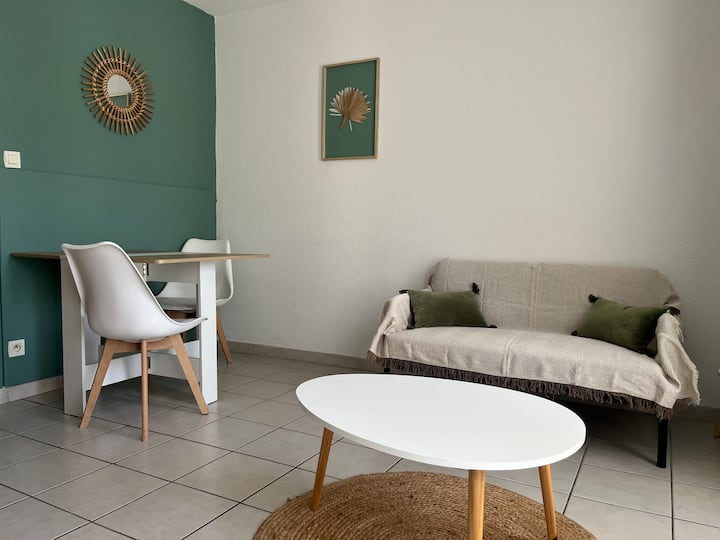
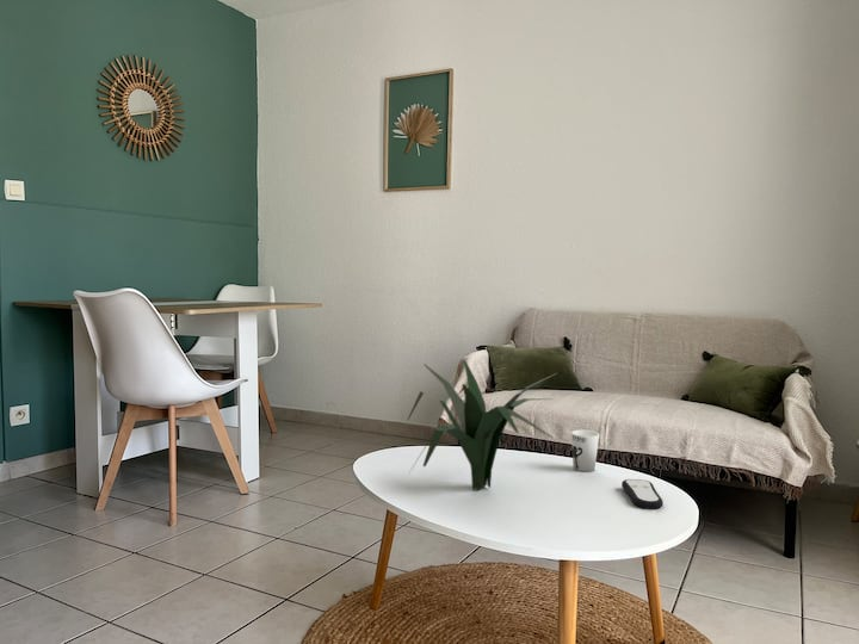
+ cup [570,429,600,473]
+ plant [406,360,557,491]
+ remote control [620,478,665,510]
